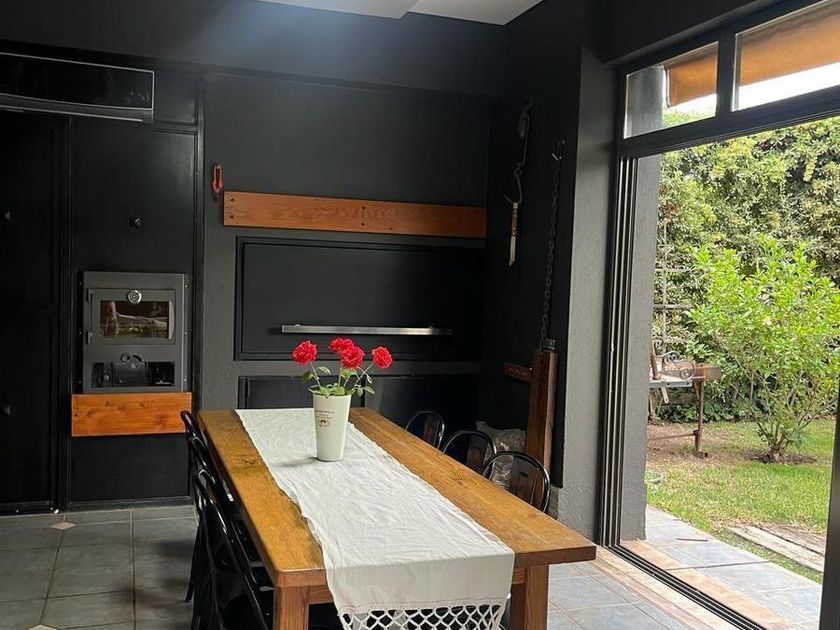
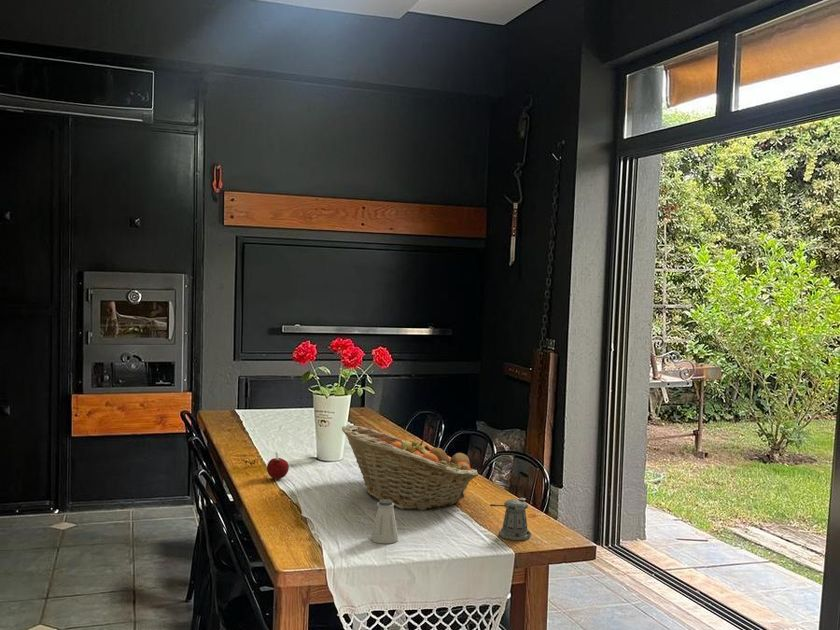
+ fruit basket [341,424,479,511]
+ saltshaker [370,499,399,545]
+ fruit [266,452,290,480]
+ pepper shaker [489,497,532,541]
